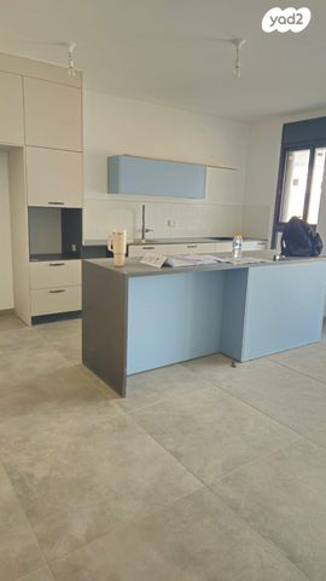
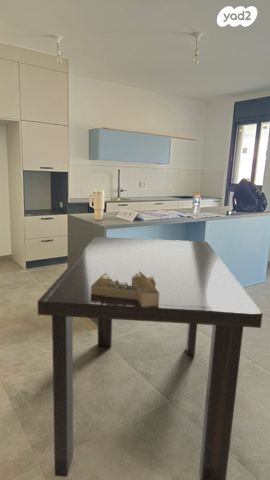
+ house frame [91,271,159,307]
+ dining table [37,236,263,480]
